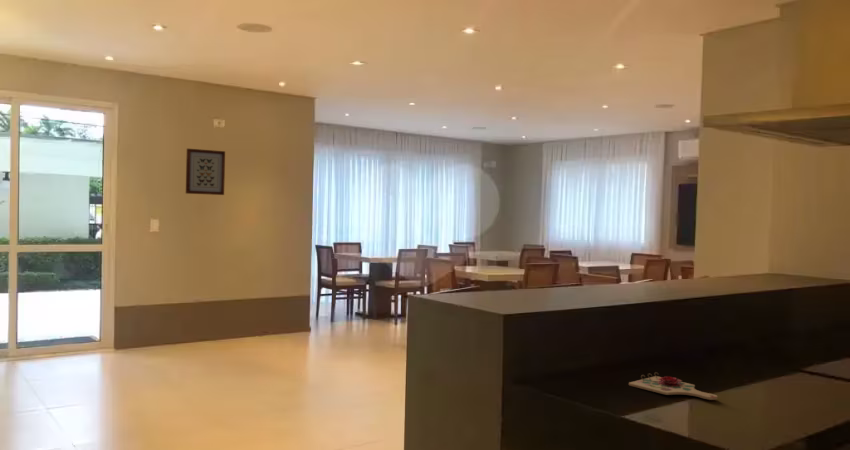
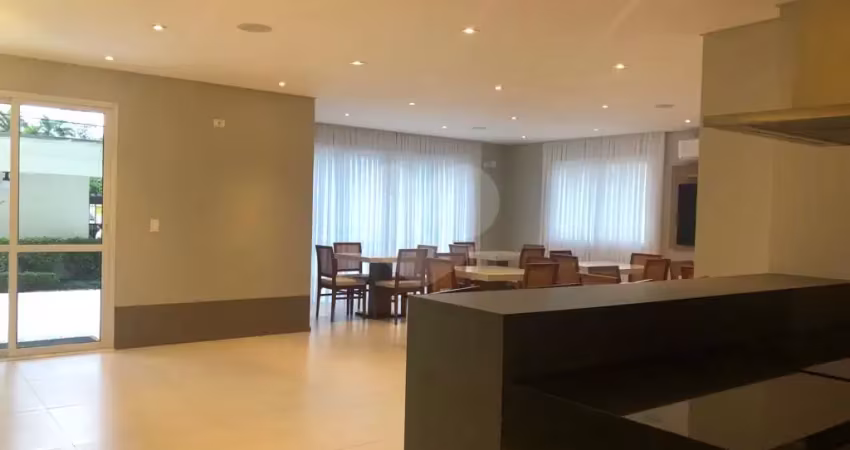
- wall art [185,148,226,196]
- cutting board [628,371,718,401]
